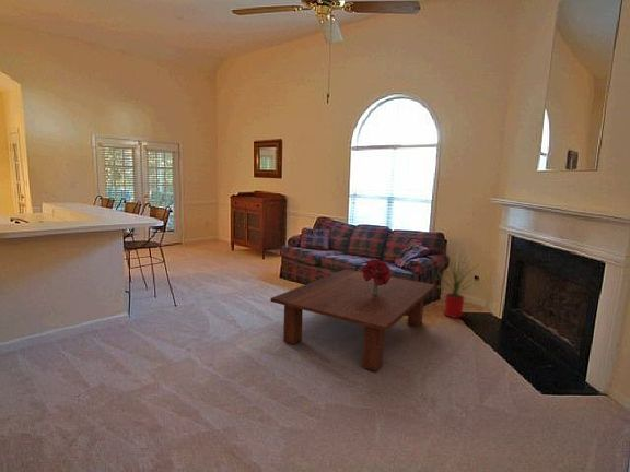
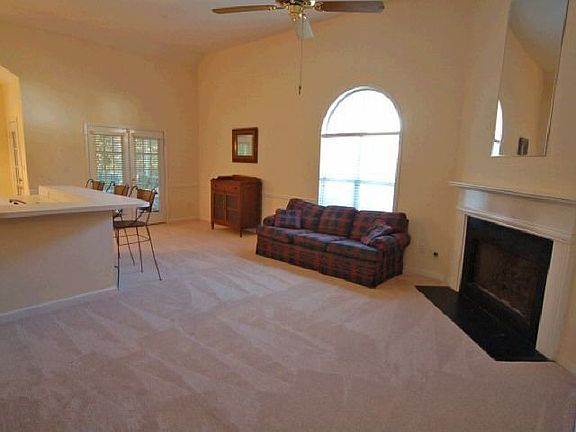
- bouquet [361,259,392,295]
- house plant [432,250,483,319]
- coffee table [269,269,436,373]
